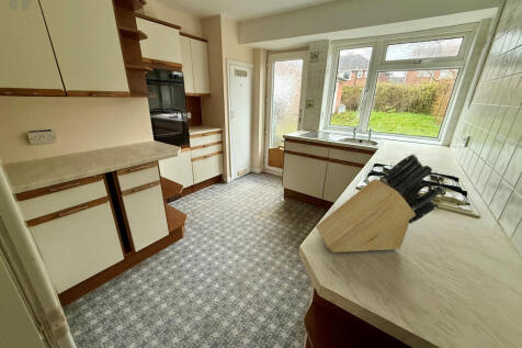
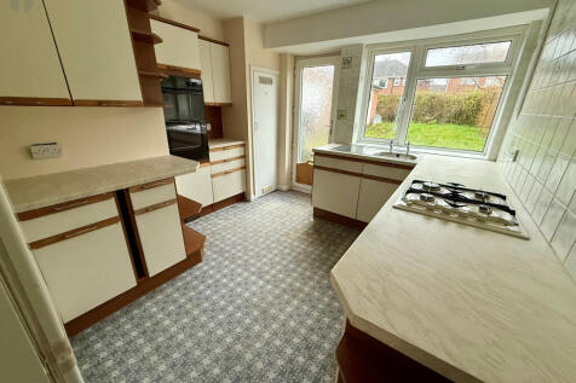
- knife block [315,153,445,254]
